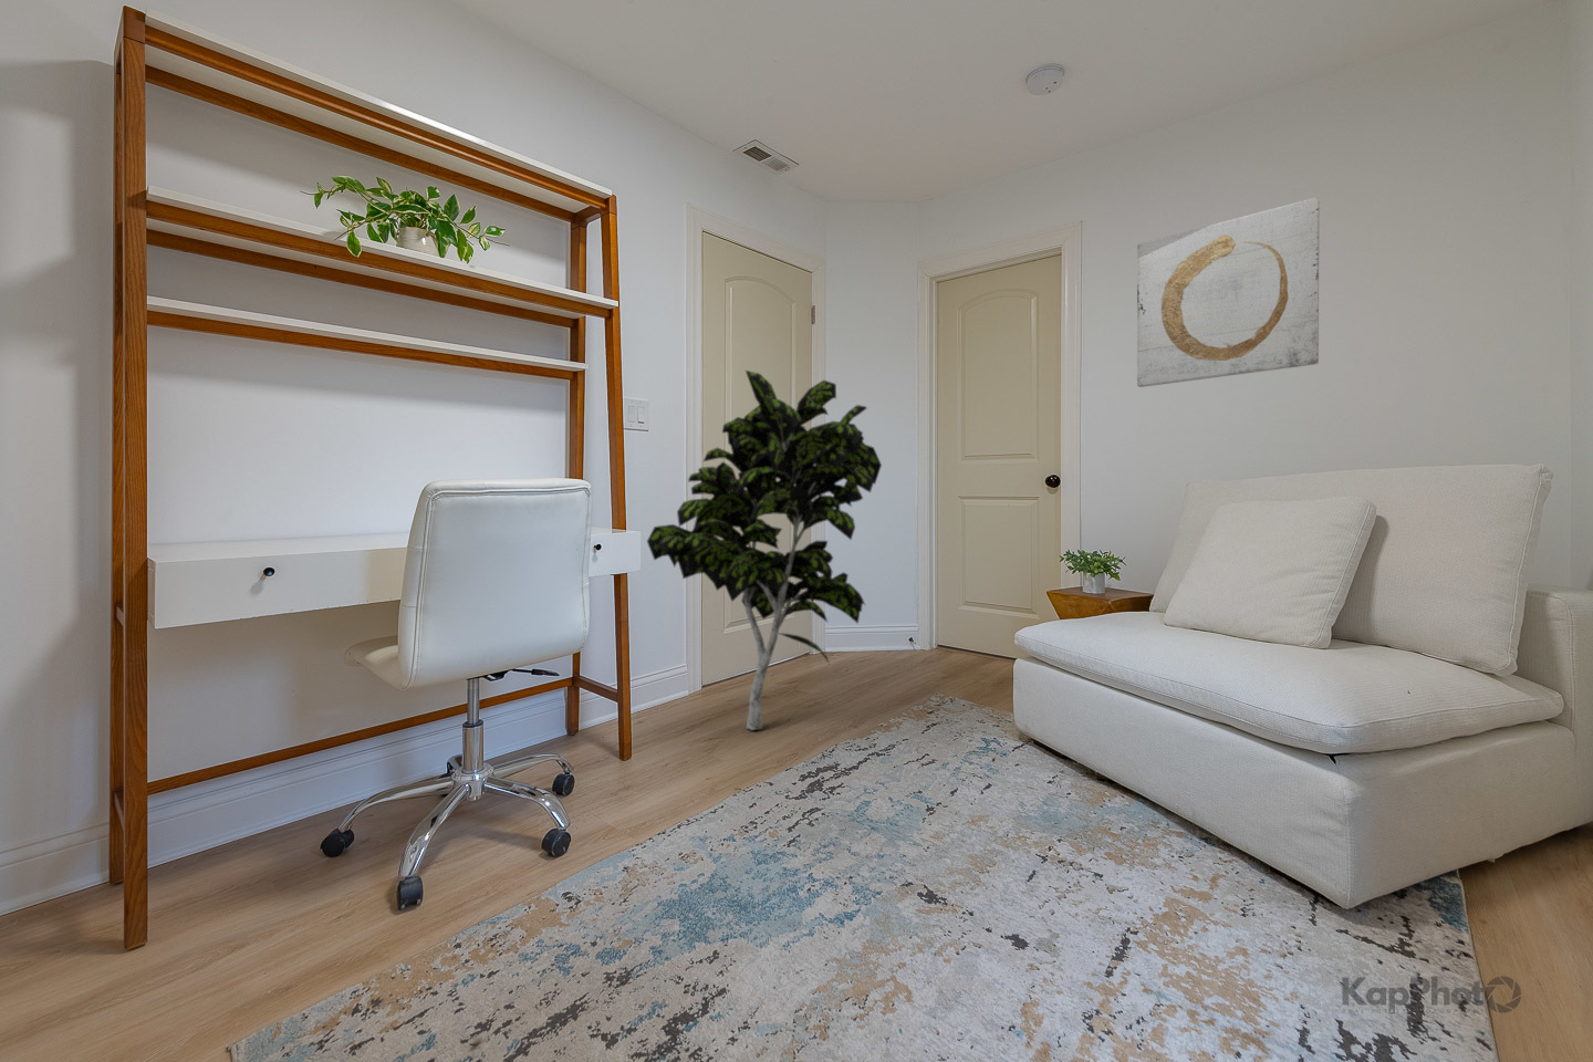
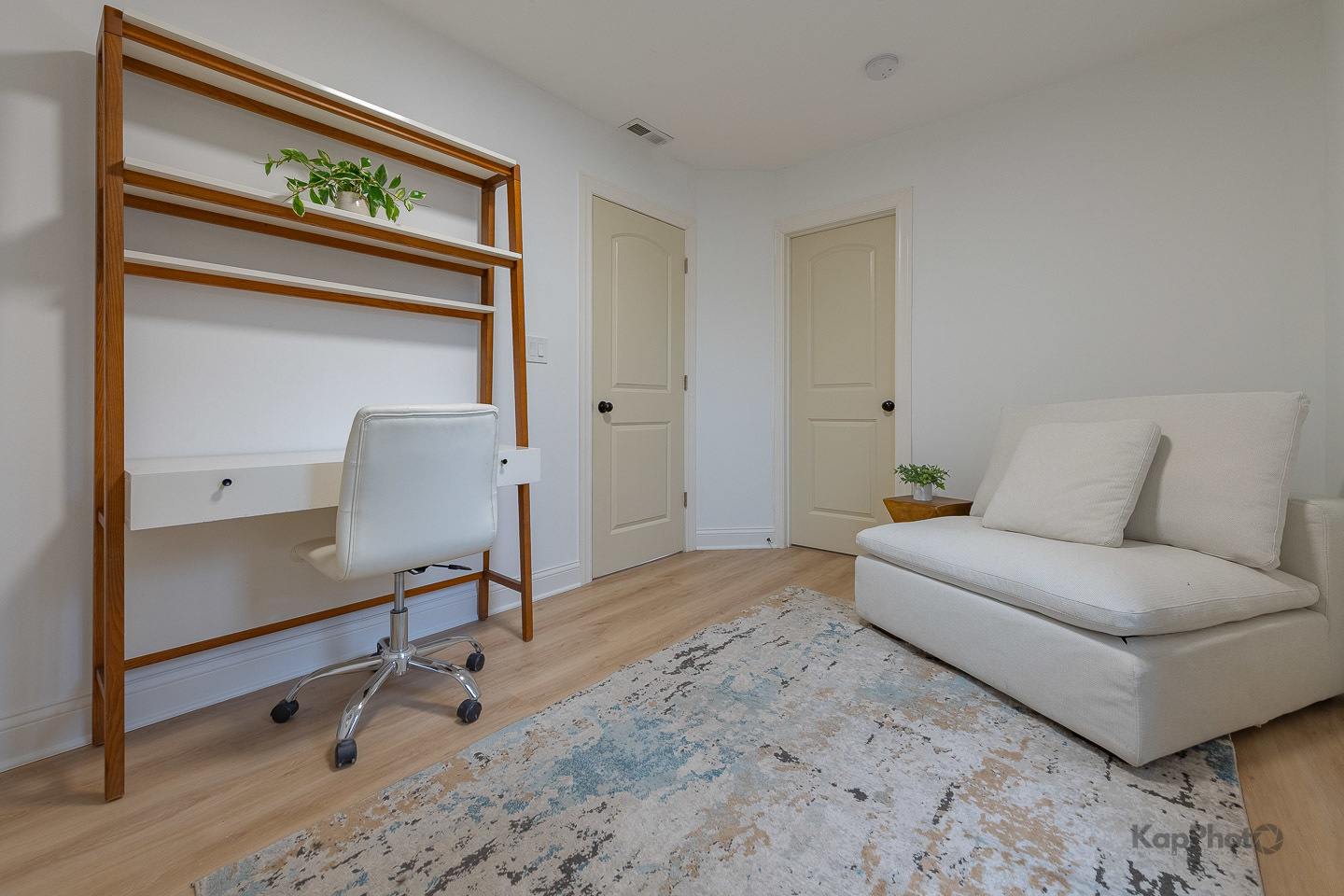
- indoor plant [646,370,883,731]
- wall art [1137,196,1320,389]
